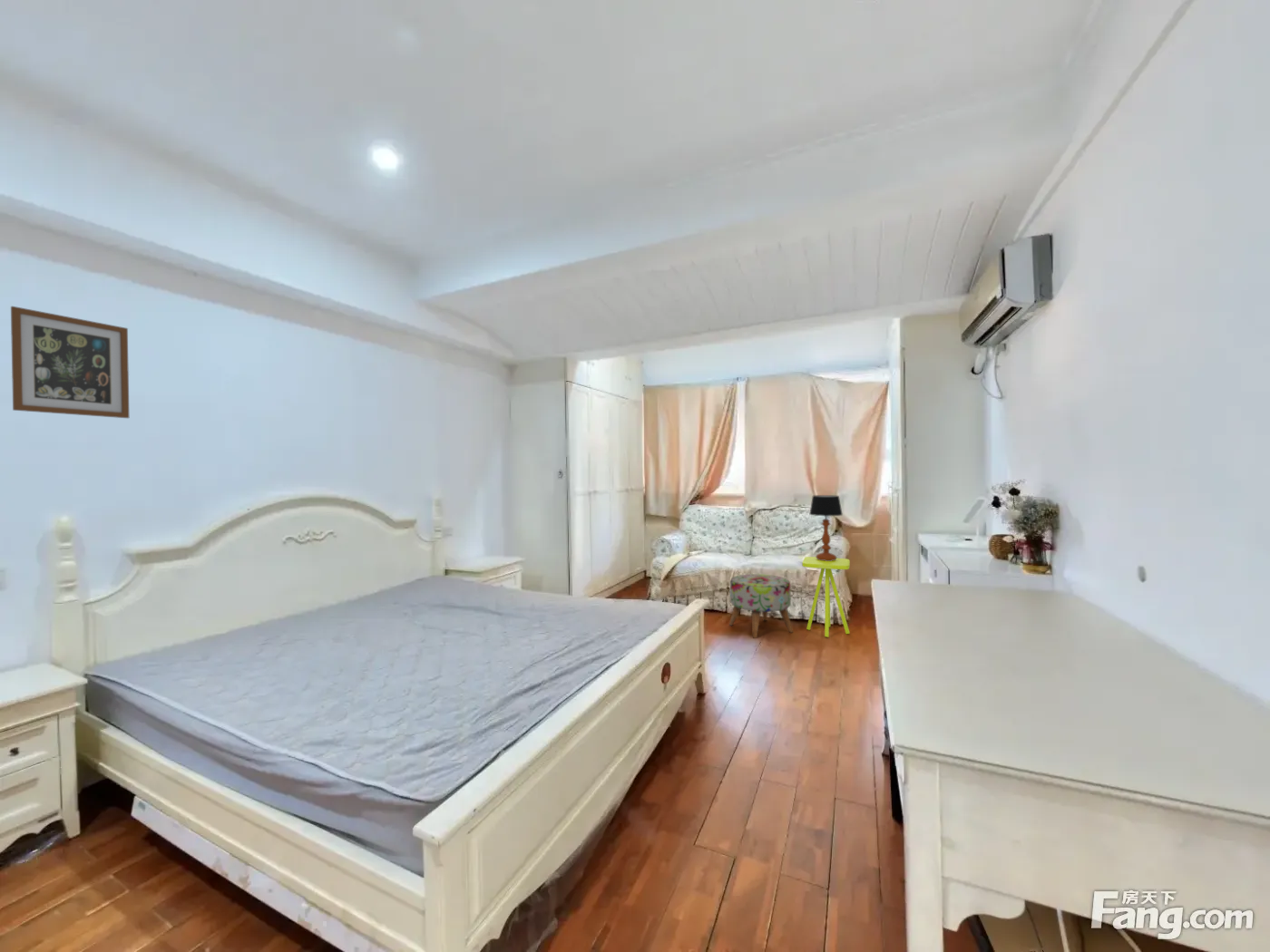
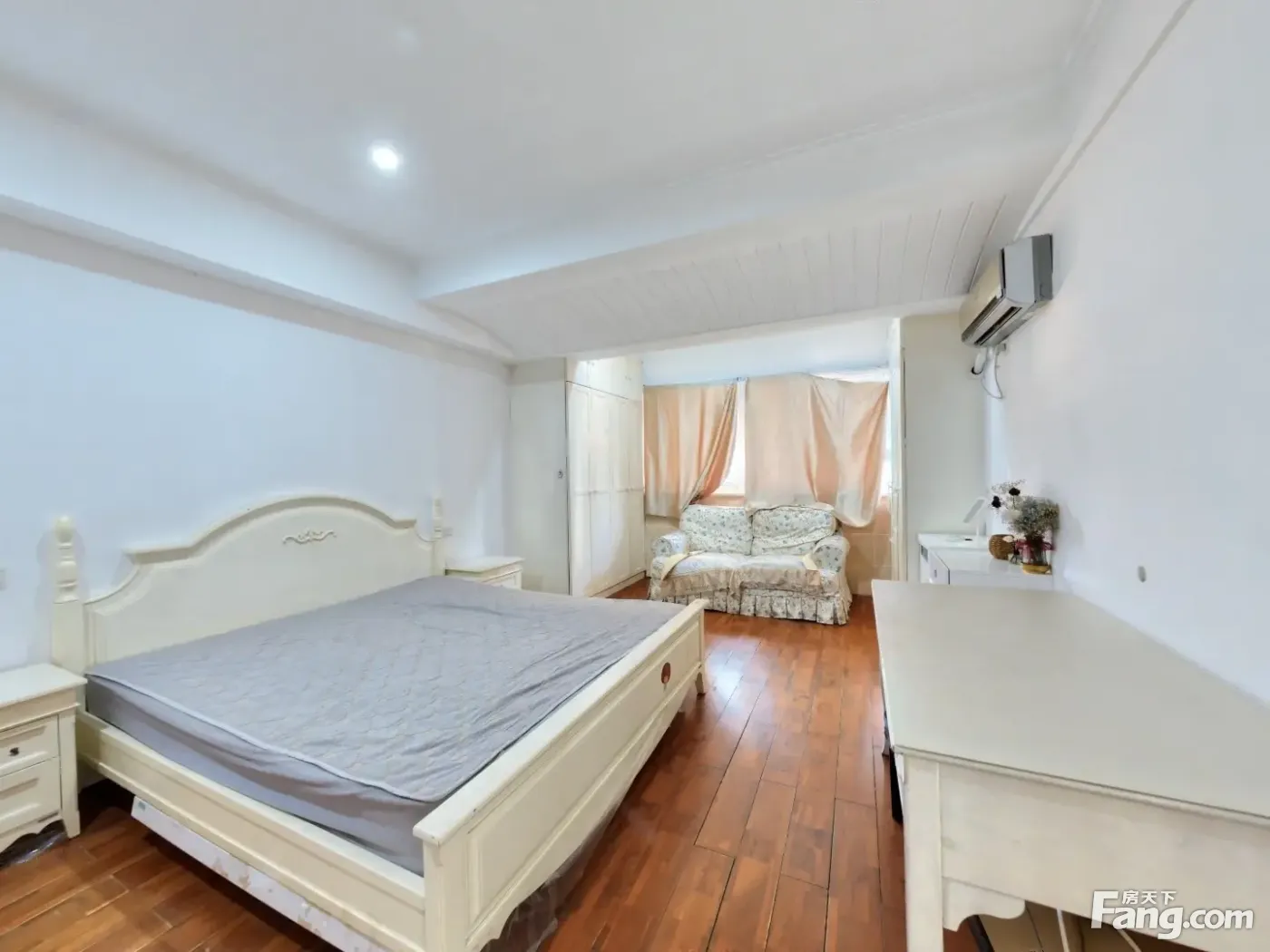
- ottoman [728,573,794,639]
- table lamp [809,494,844,561]
- wall art [10,306,130,419]
- side table [801,556,851,637]
